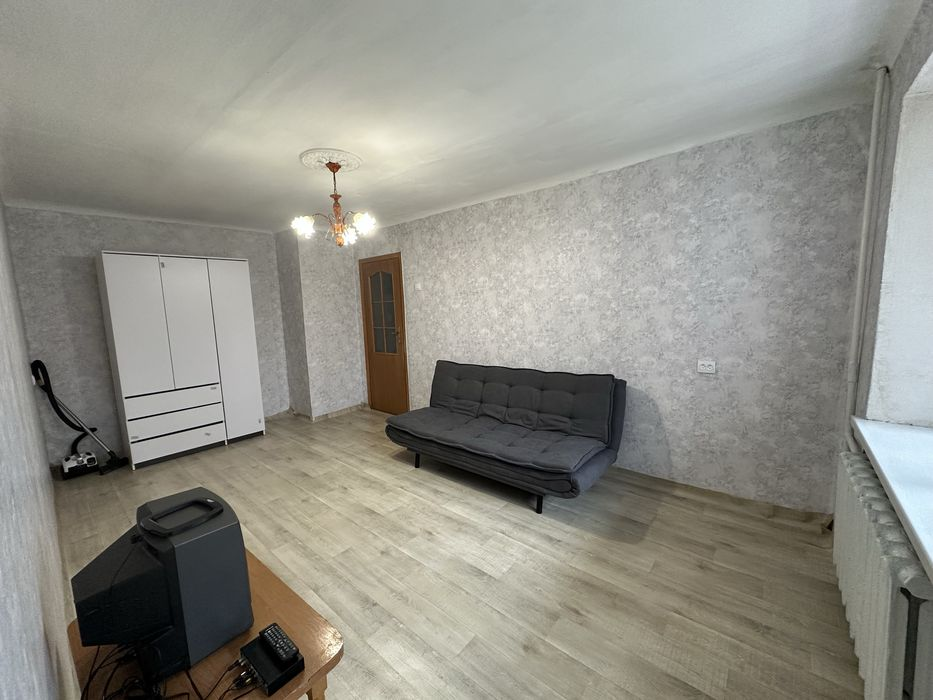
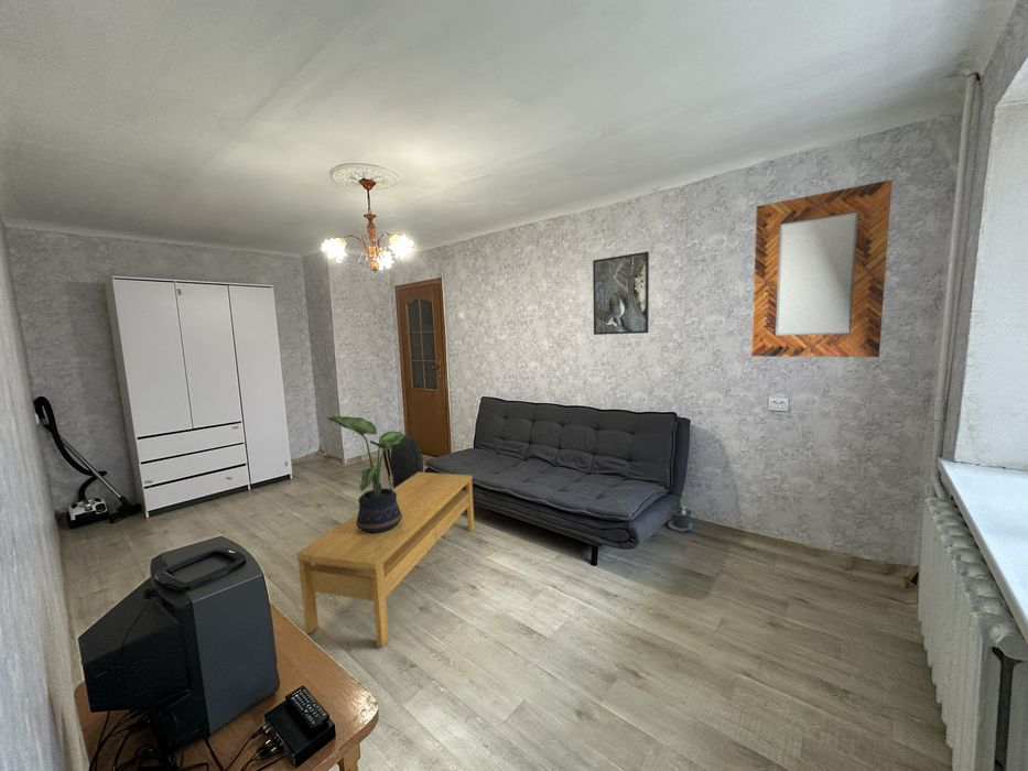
+ coffee table [296,471,475,648]
+ potted plant [667,492,694,533]
+ potted plant [326,415,409,534]
+ home mirror [750,178,894,358]
+ backpack [382,436,424,490]
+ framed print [592,250,650,336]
